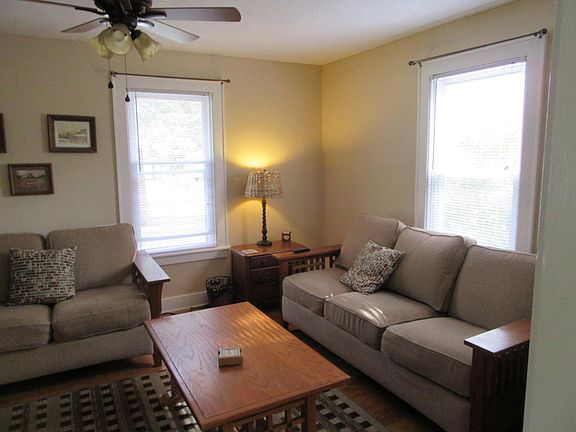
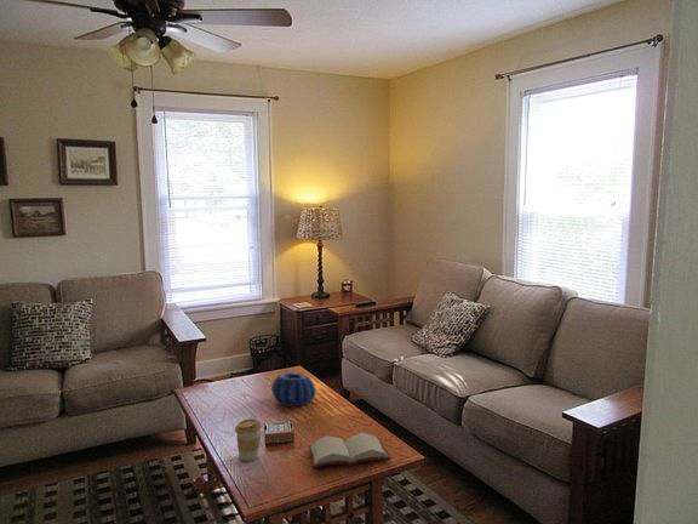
+ coffee cup [234,417,262,462]
+ hardback book [308,432,393,468]
+ decorative bowl [270,371,317,408]
